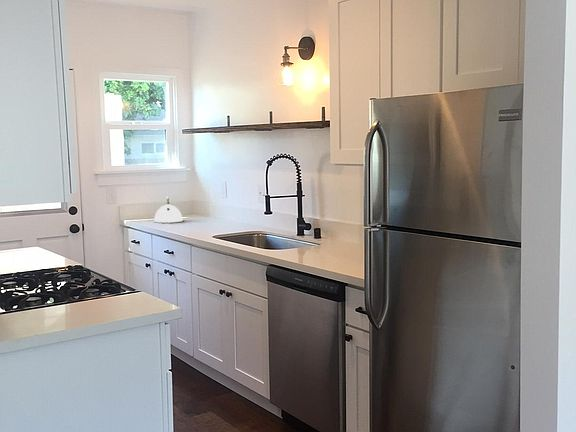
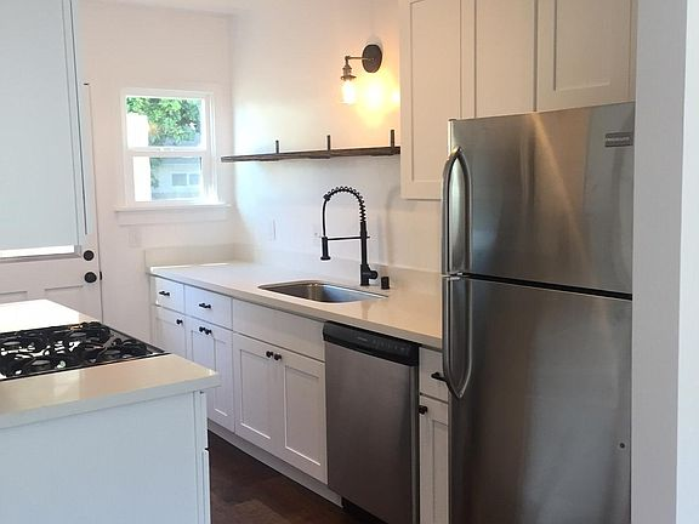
- kettle [153,195,184,224]
